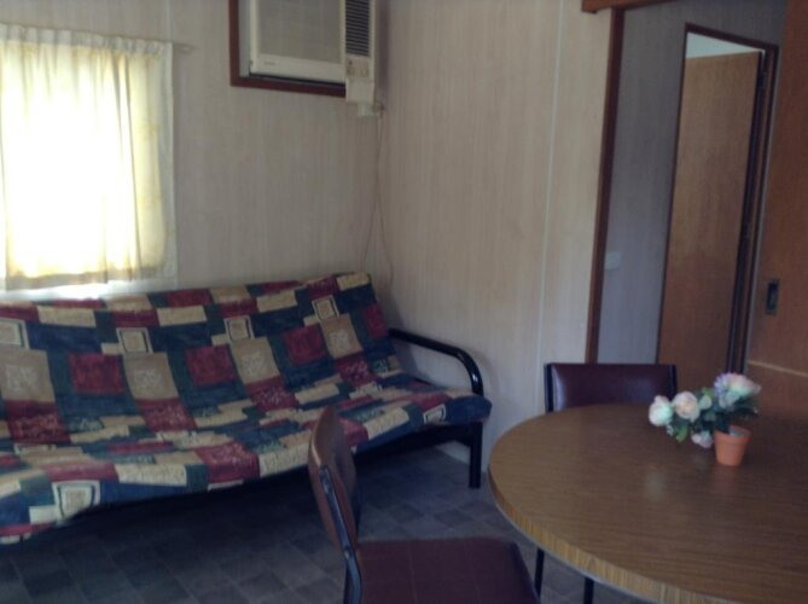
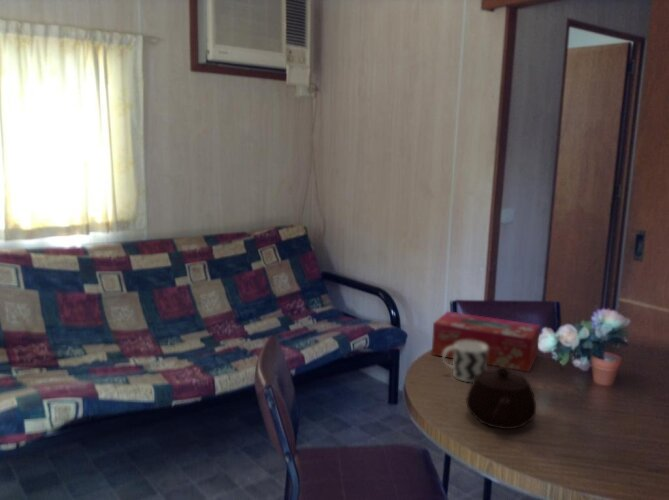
+ teapot [465,367,537,430]
+ cup [442,341,488,383]
+ tissue box [431,310,541,373]
